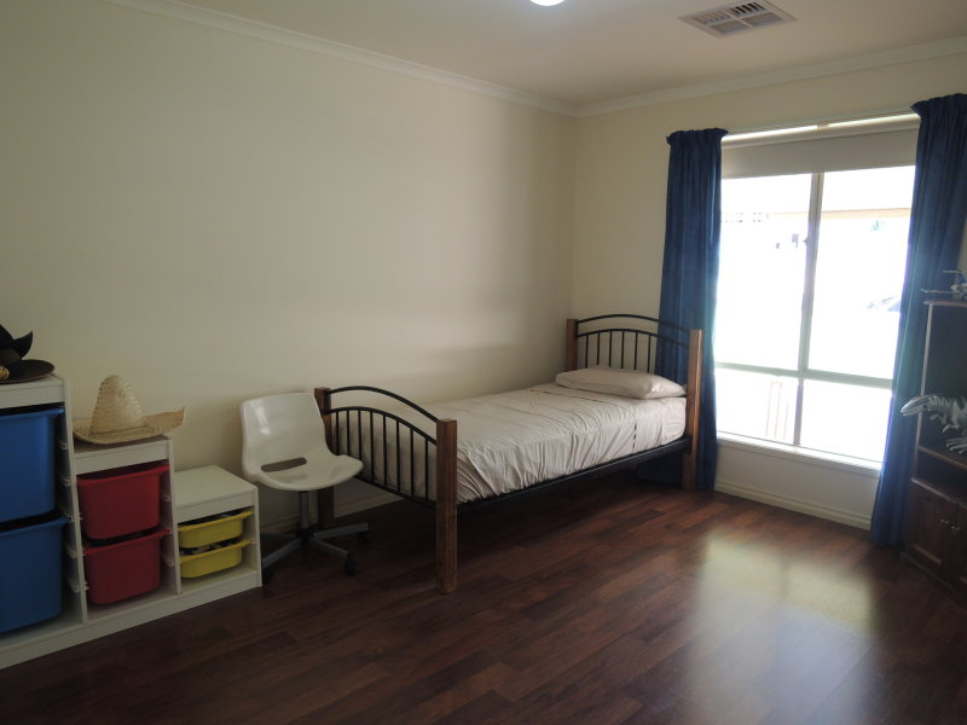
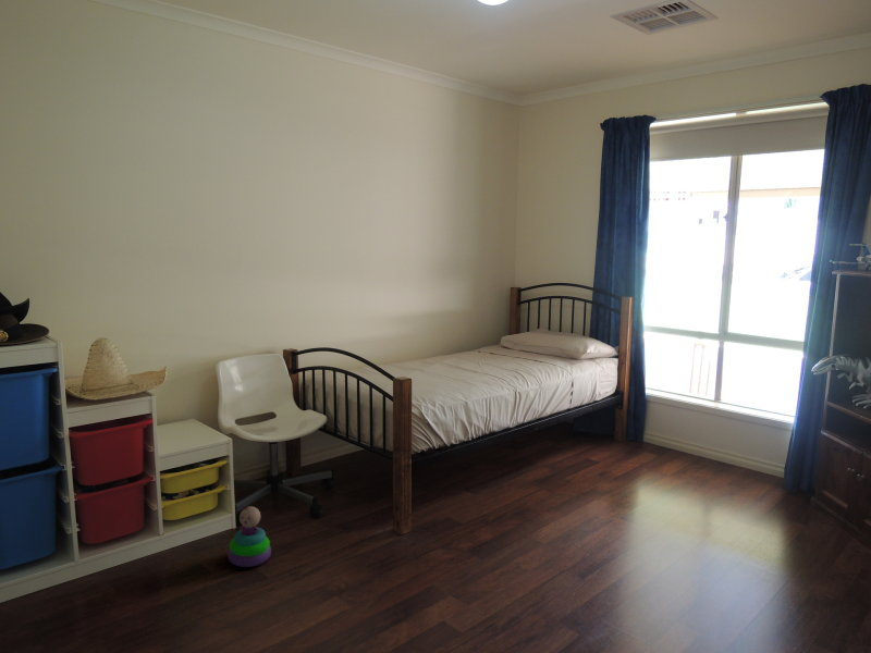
+ stacking toy [226,505,272,568]
